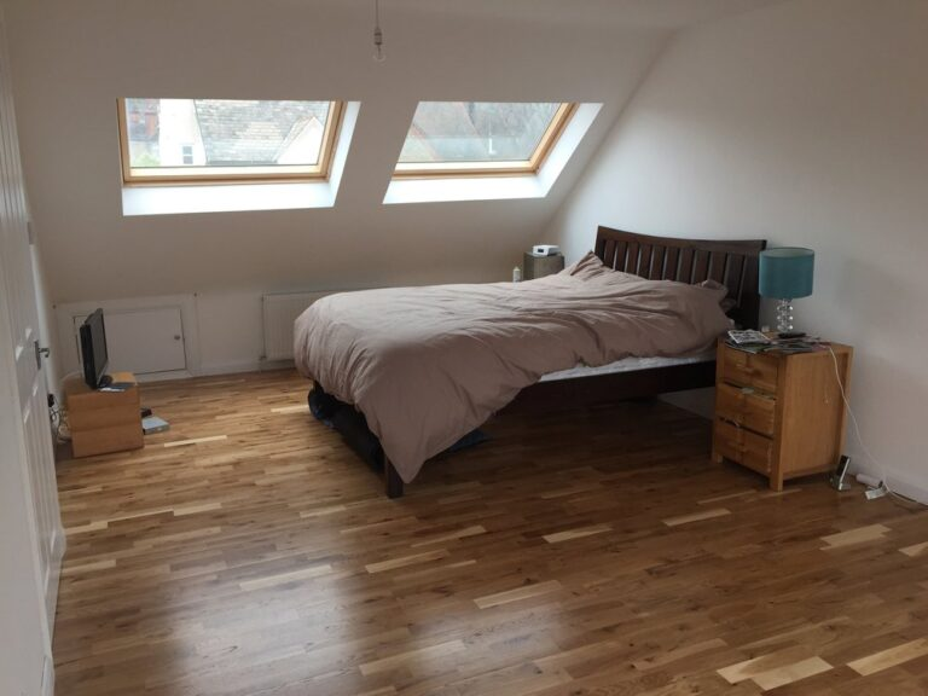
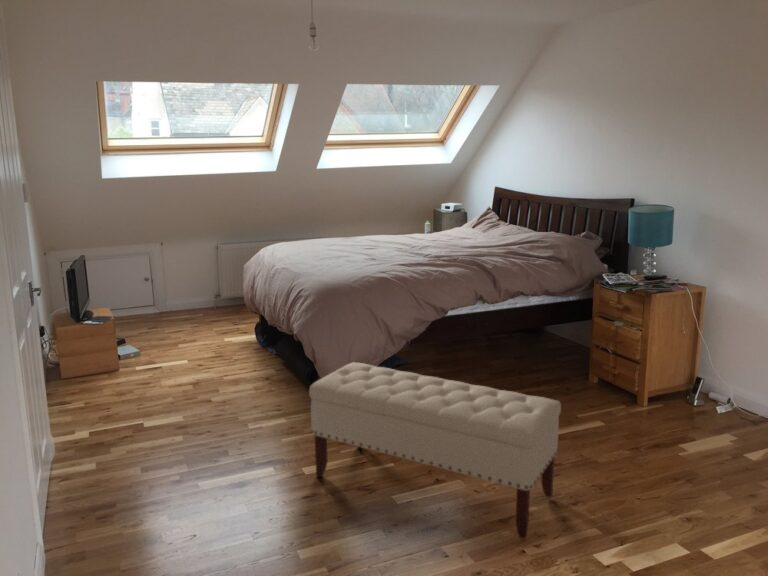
+ bench [308,361,562,540]
